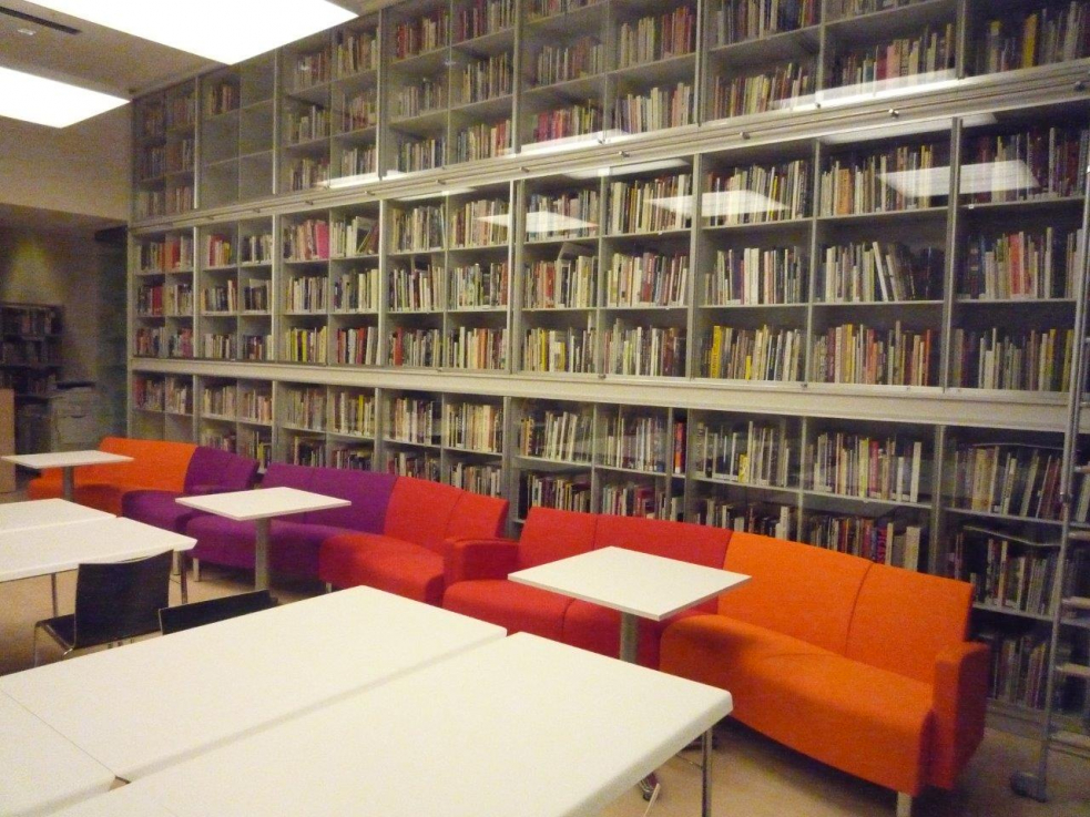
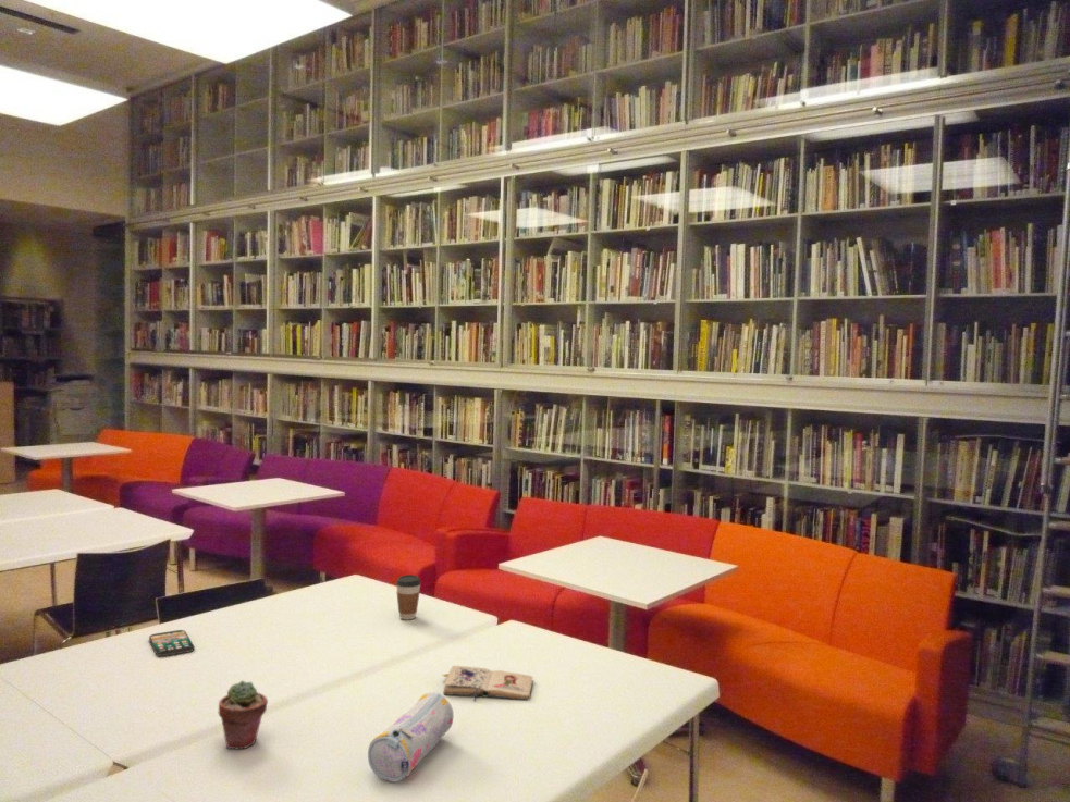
+ potted succulent [218,679,269,750]
+ coffee cup [395,573,422,620]
+ paperback book [442,665,534,702]
+ pencil case [367,691,455,784]
+ smartphone [148,629,196,657]
